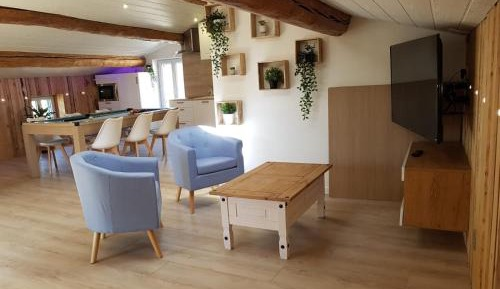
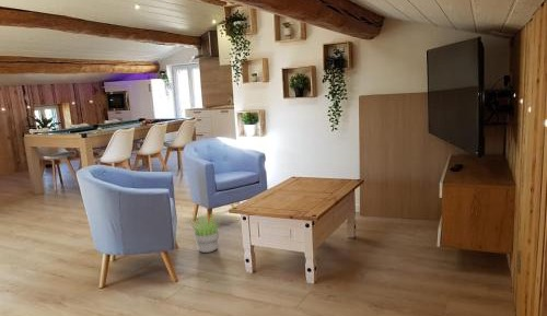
+ potted plant [185,210,225,254]
